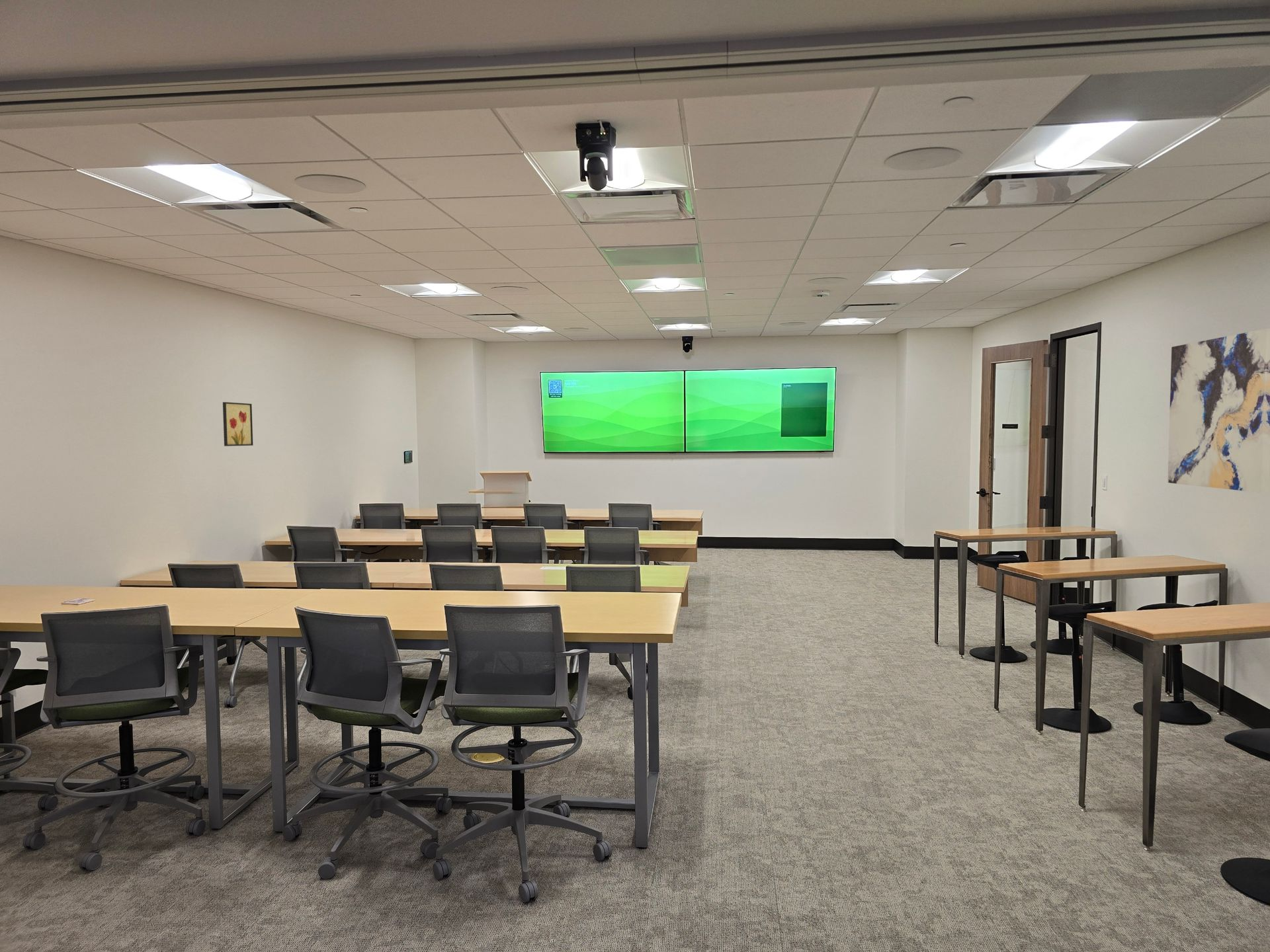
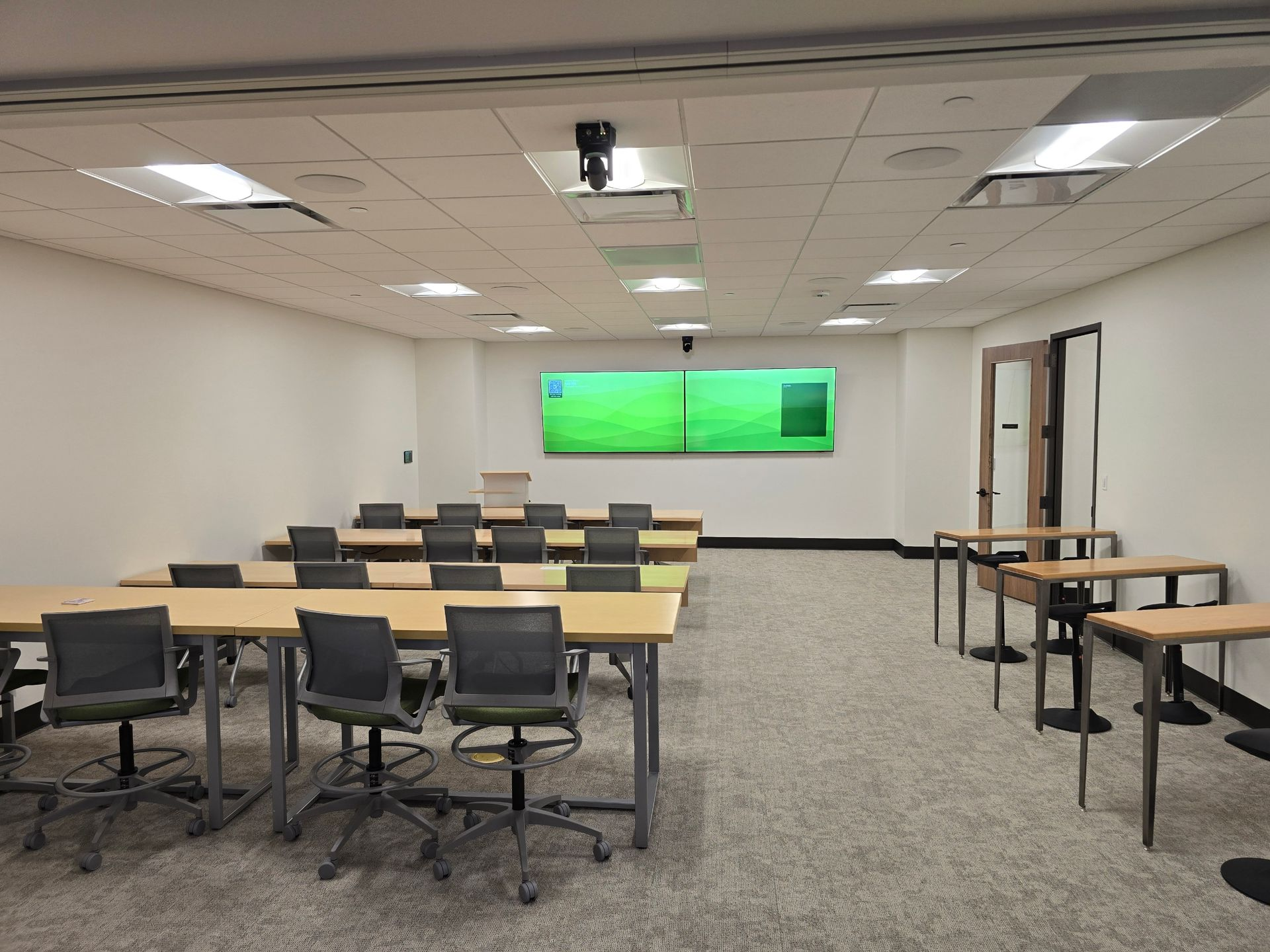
- wall art [1167,328,1270,493]
- wall art [222,401,254,447]
